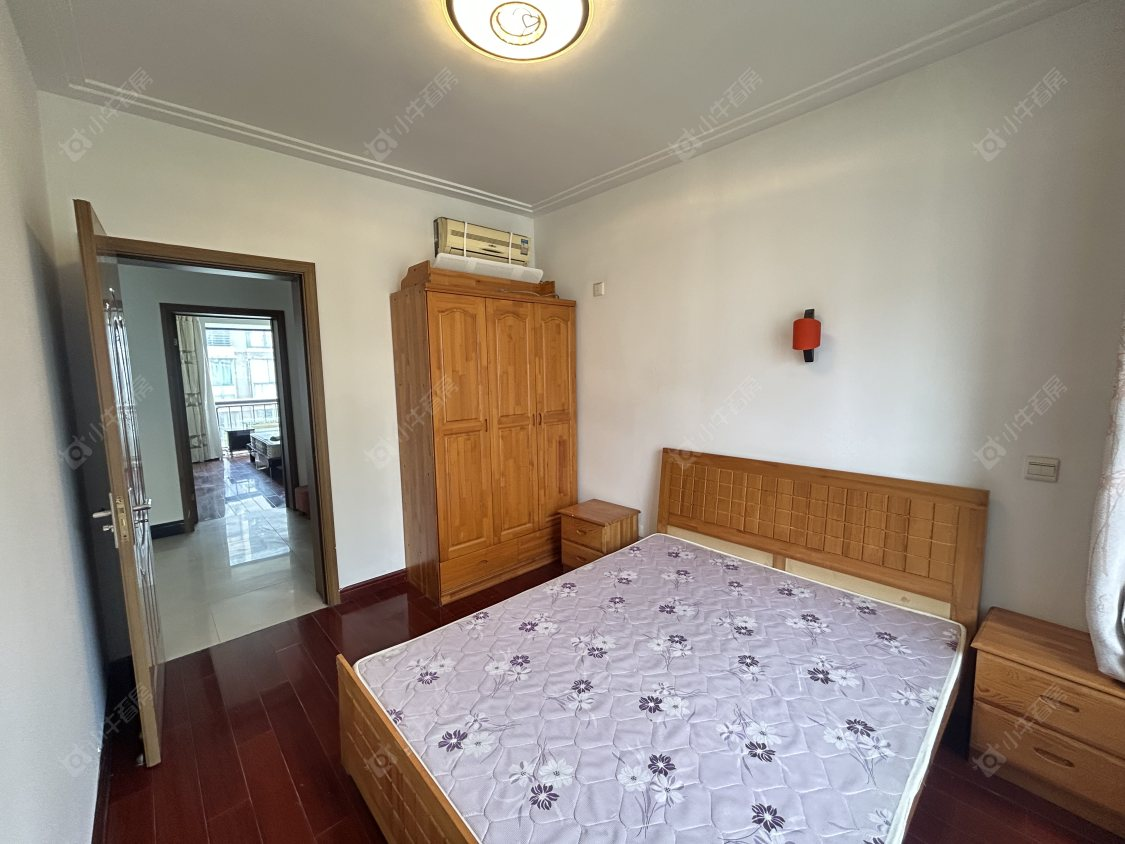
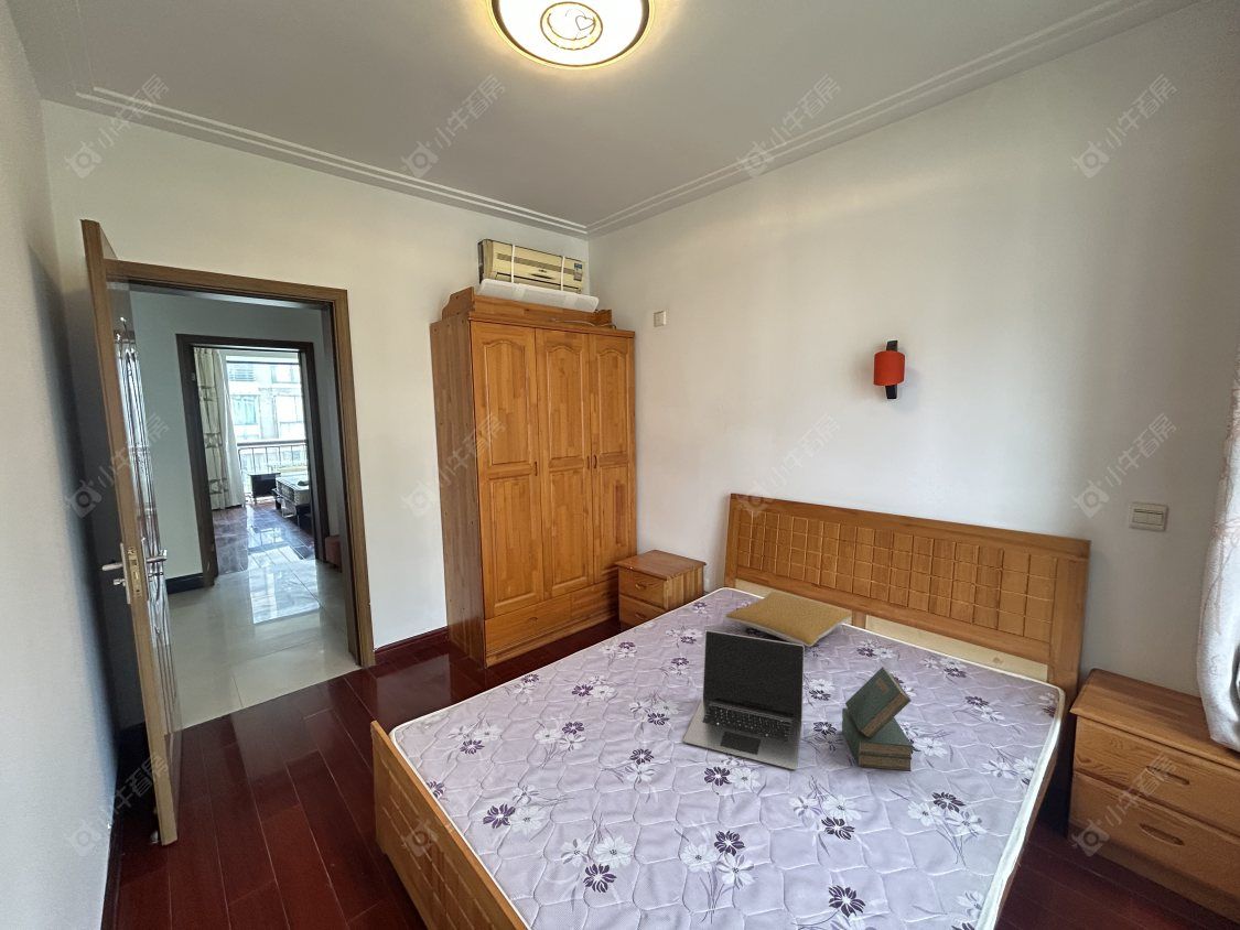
+ laptop [682,629,806,770]
+ pillow [724,591,853,648]
+ book [841,666,914,772]
